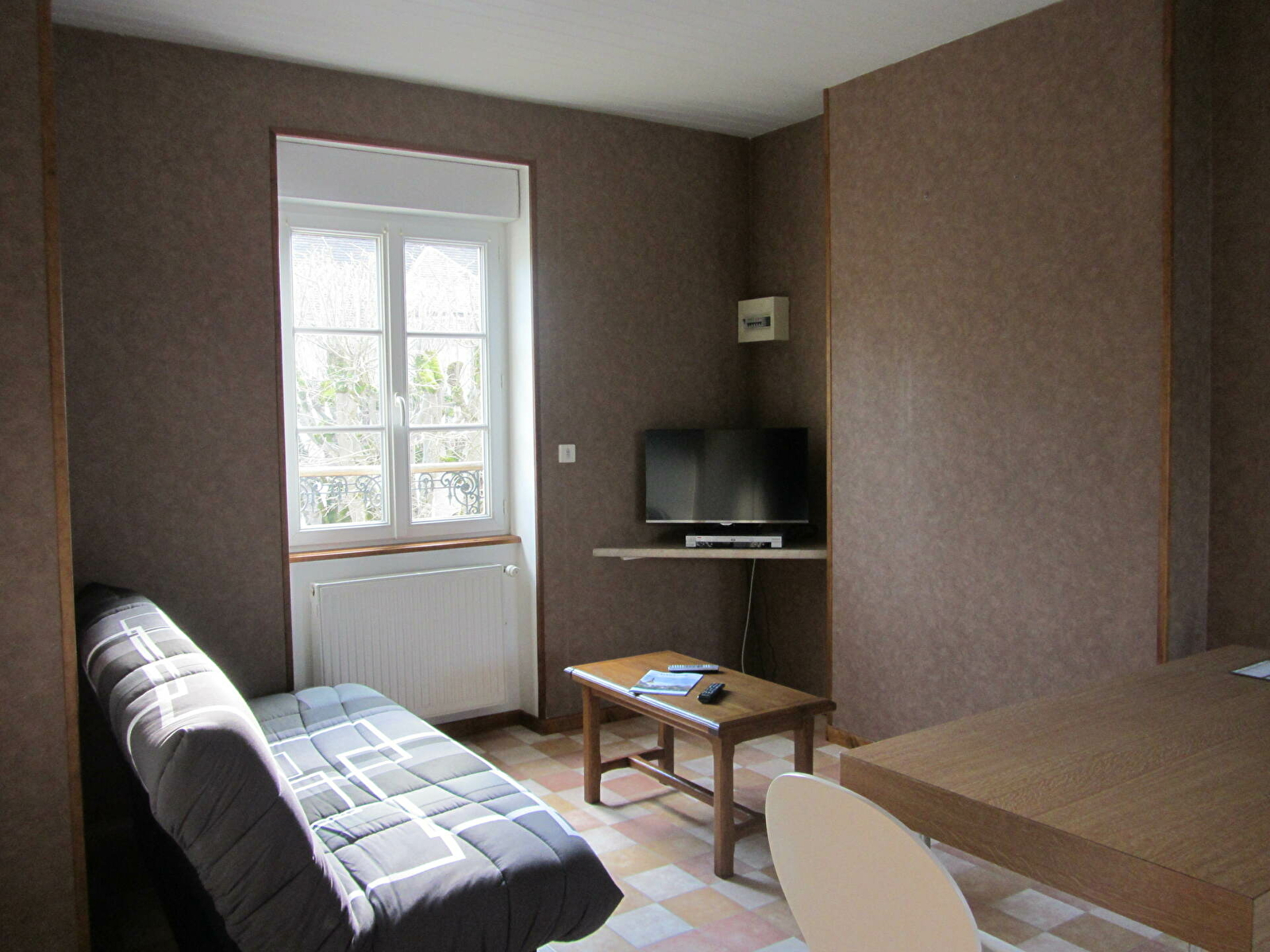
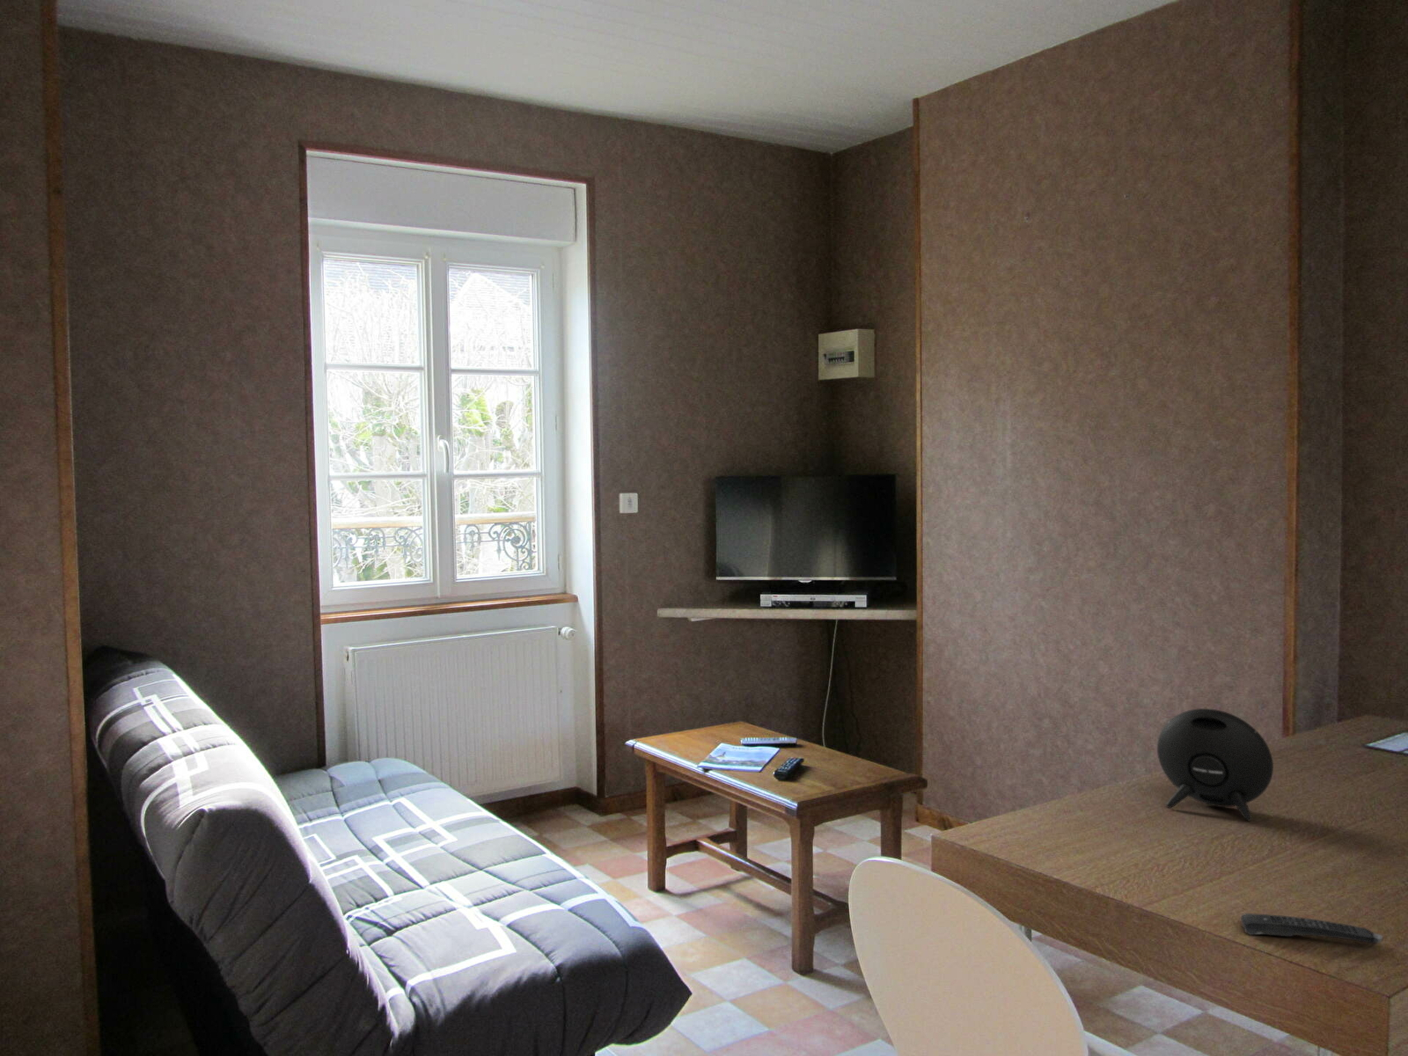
+ speaker [1156,708,1274,821]
+ remote control [1239,913,1384,945]
